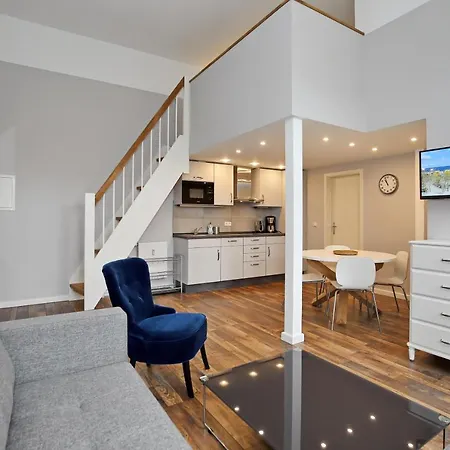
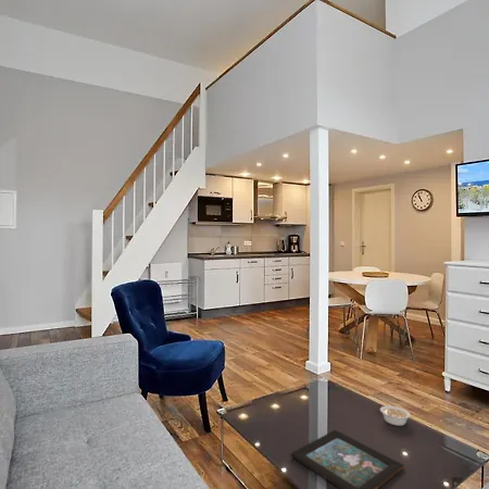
+ decorative tray [290,429,405,489]
+ legume [379,405,411,427]
